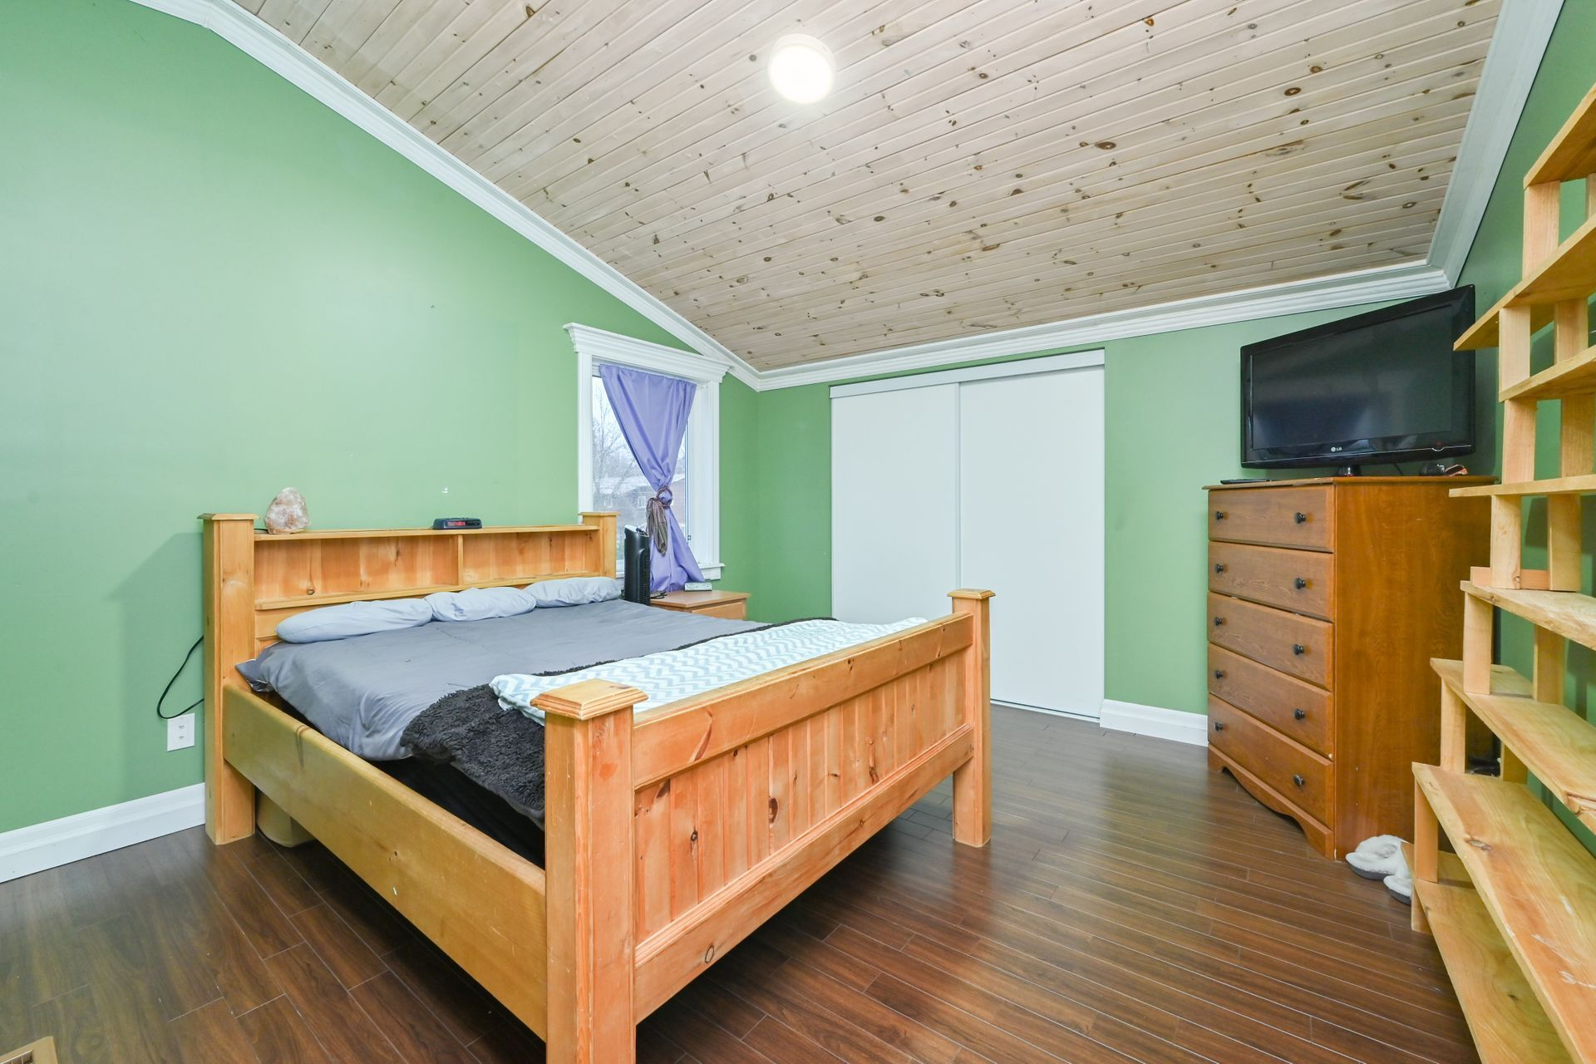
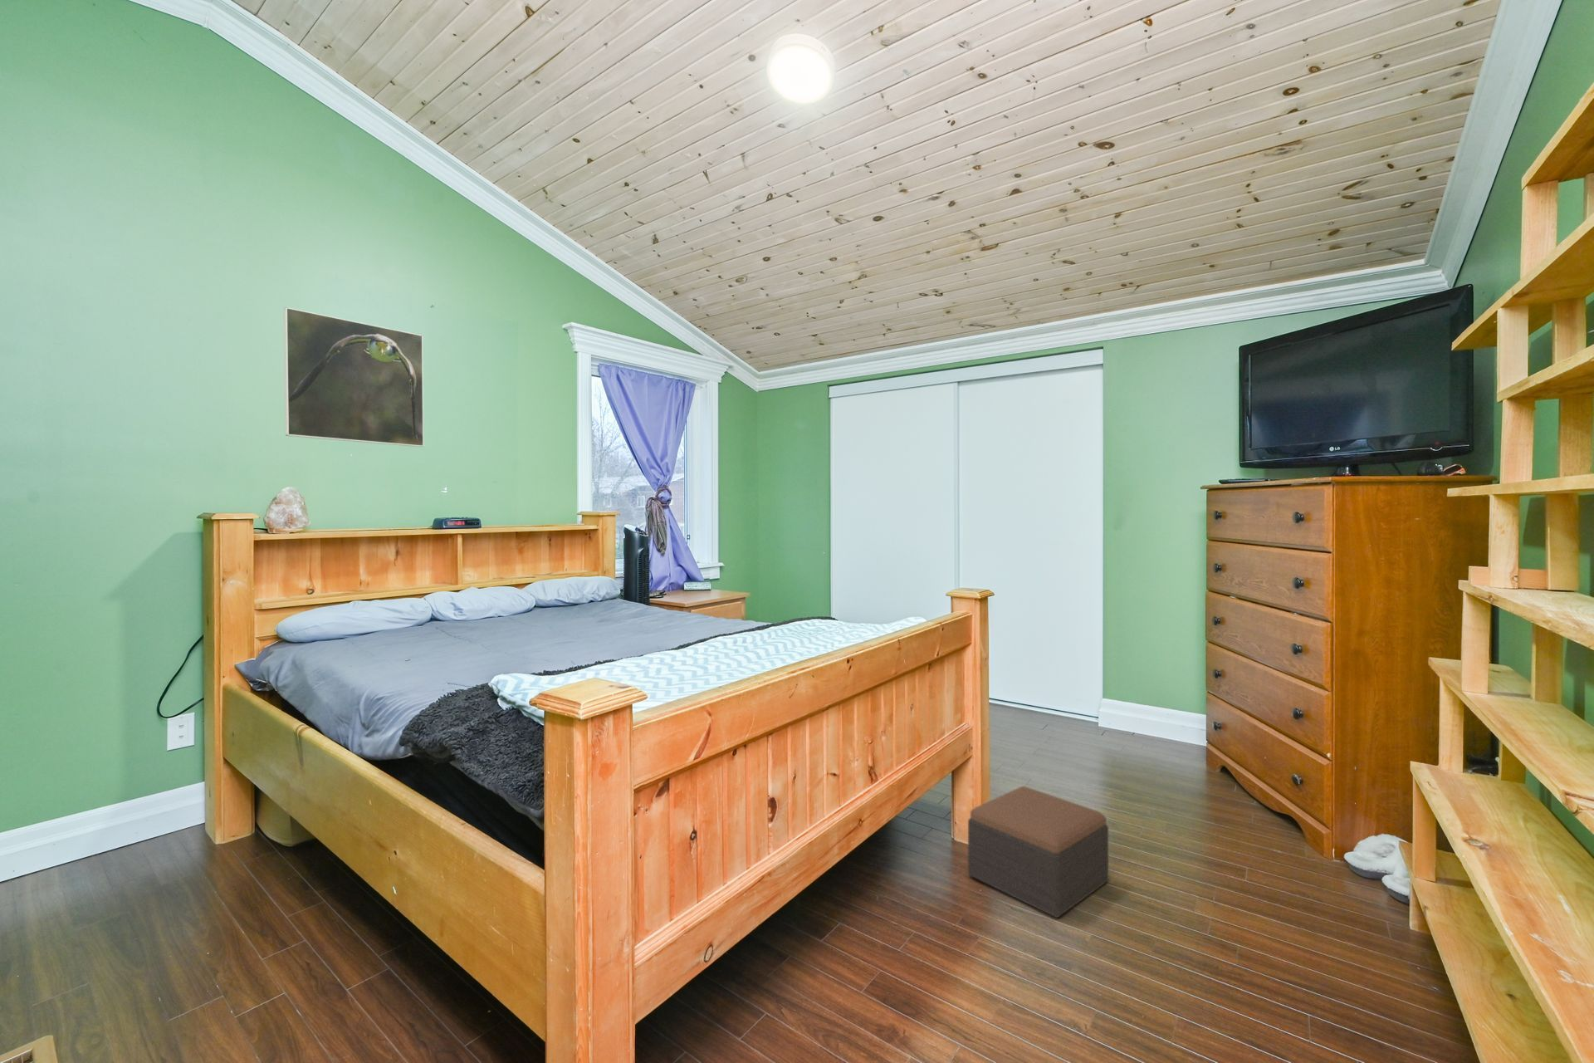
+ footstool [968,785,1109,918]
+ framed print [283,306,425,447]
